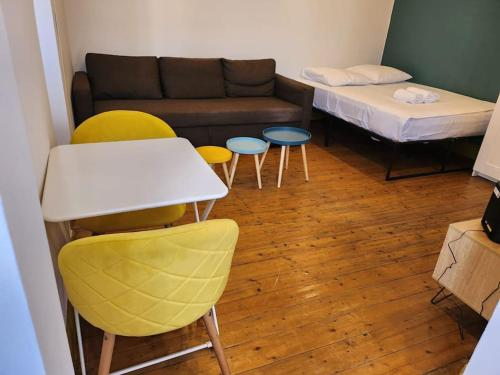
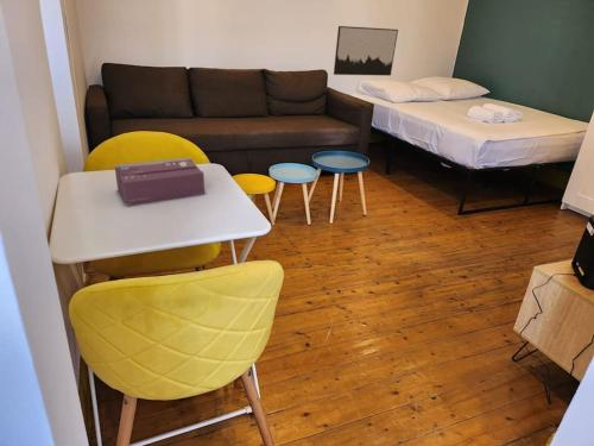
+ wall art [333,25,399,77]
+ tissue box [114,156,206,207]
